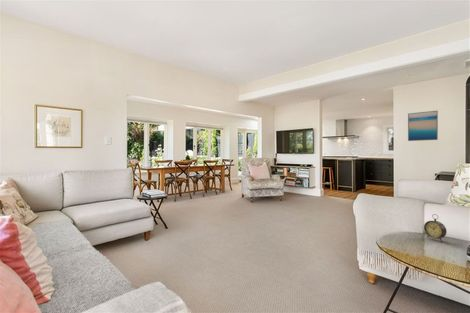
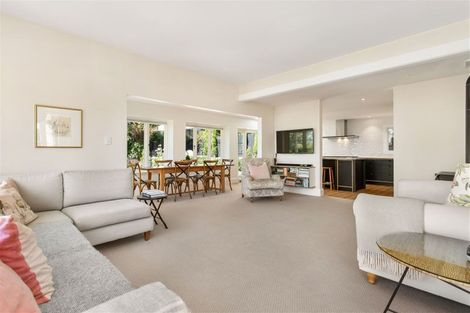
- wall art [407,110,439,142]
- alarm clock [423,213,448,243]
